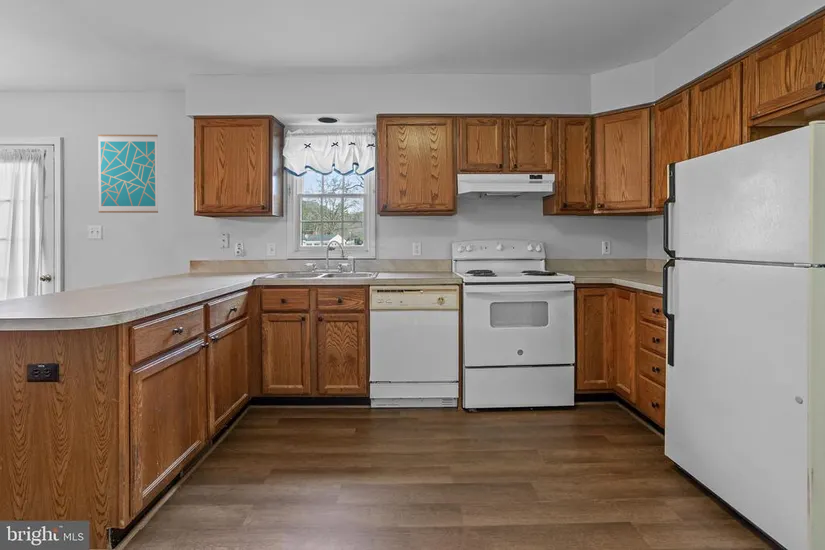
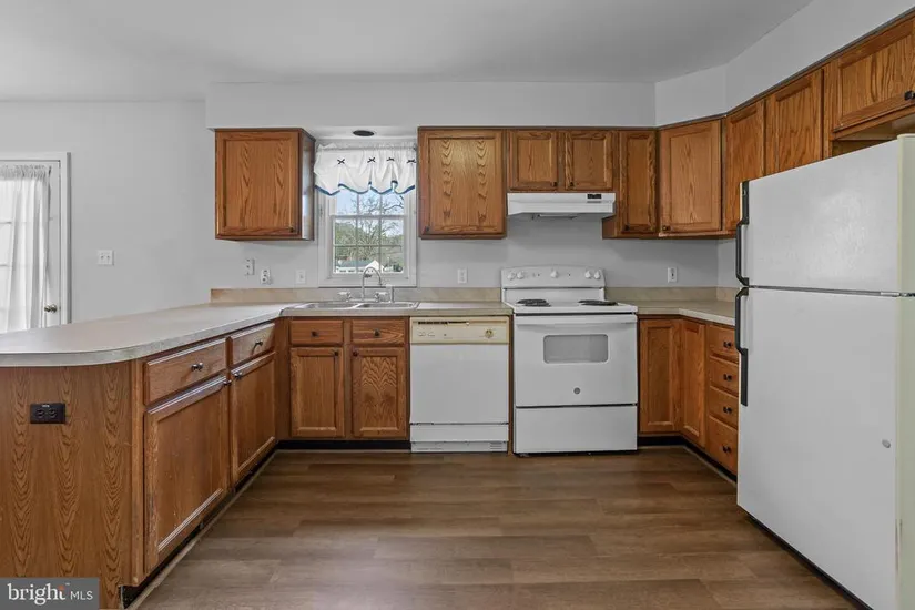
- wall art [97,134,159,214]
